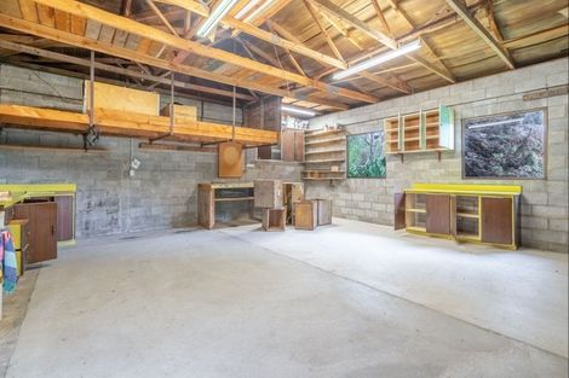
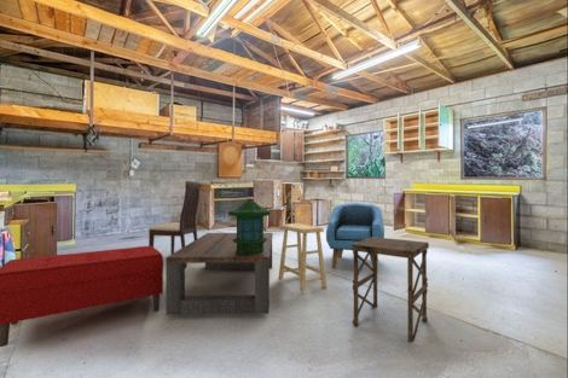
+ chair [147,180,202,269]
+ lantern [227,197,272,254]
+ armchair [325,202,386,269]
+ coffee table [164,232,273,316]
+ side table [350,237,430,344]
+ bench [0,245,164,348]
+ stool [277,222,328,293]
